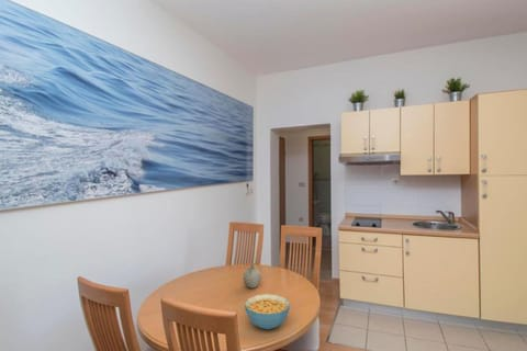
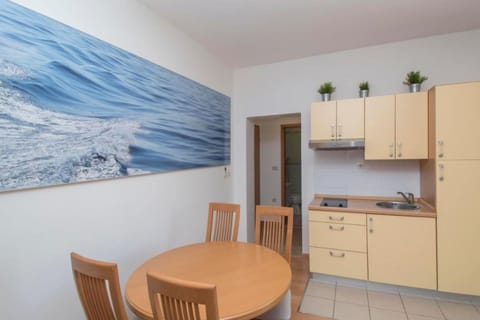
- cereal bowl [244,293,291,330]
- fruit [243,259,262,290]
